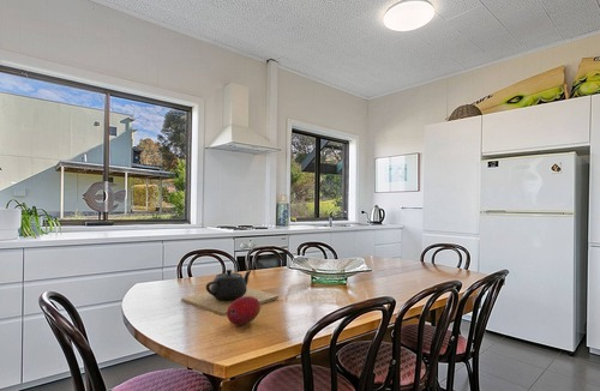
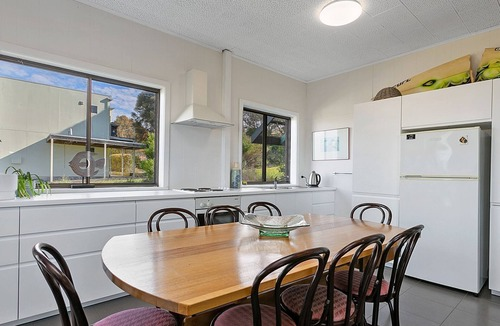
- fruit [226,296,262,326]
- teapot [180,269,280,317]
